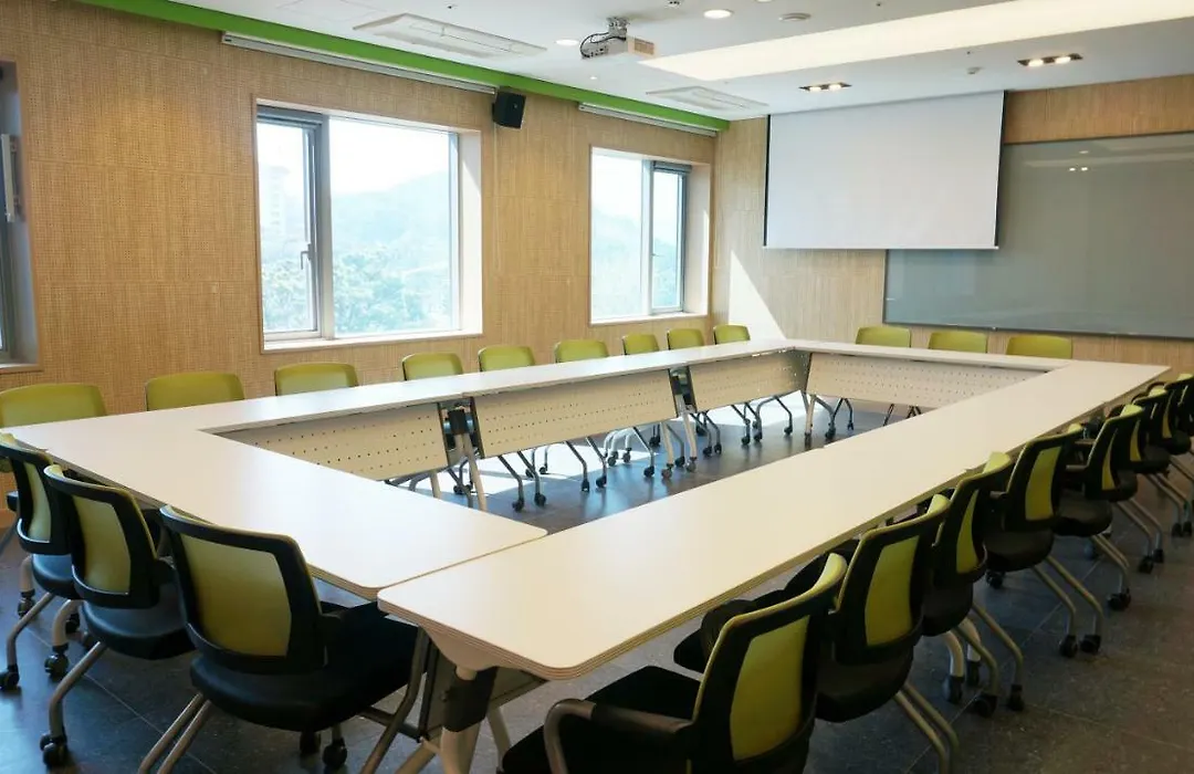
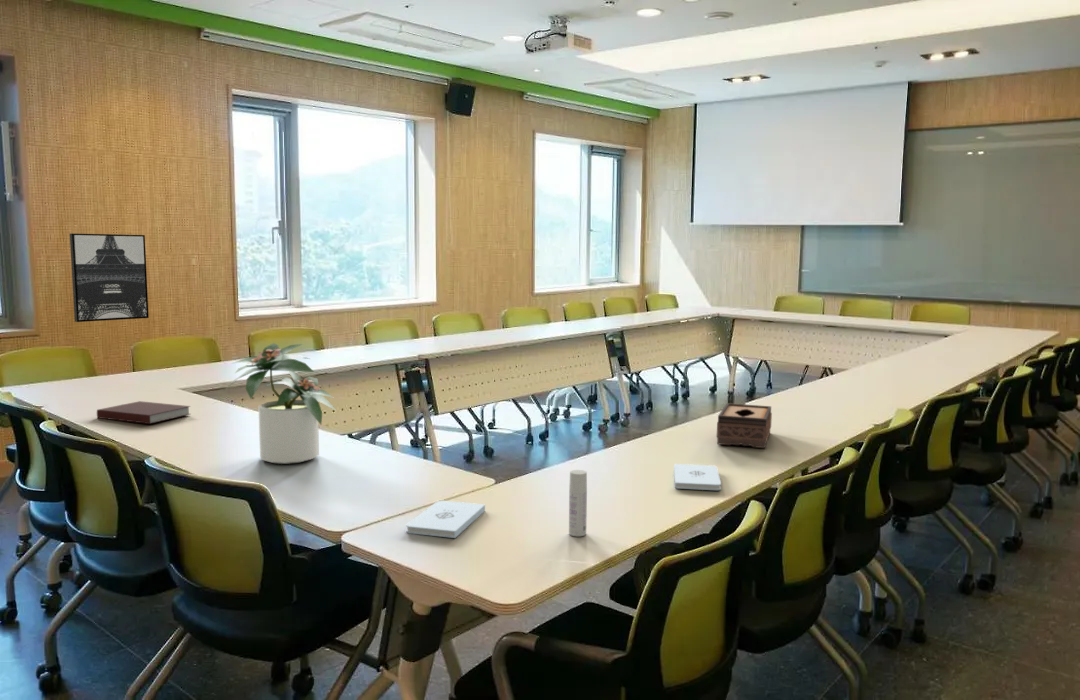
+ potted plant [223,342,337,465]
+ wall art [69,232,150,323]
+ tissue box [716,402,773,449]
+ notebook [96,400,191,425]
+ notepad [673,463,722,491]
+ bottle [568,469,588,537]
+ notepad [405,500,486,539]
